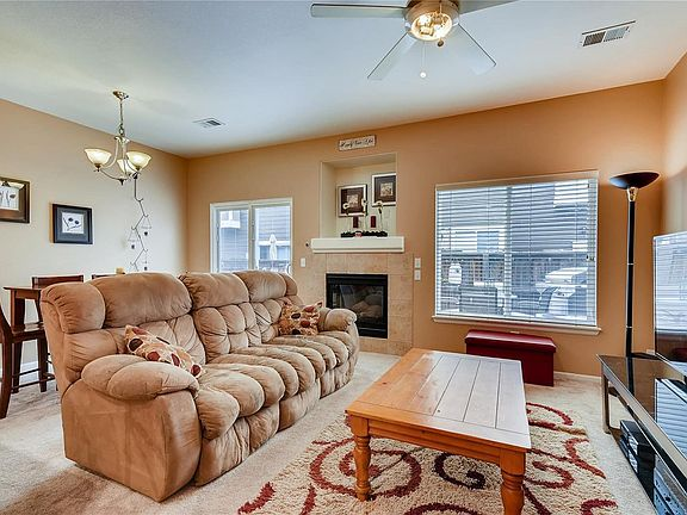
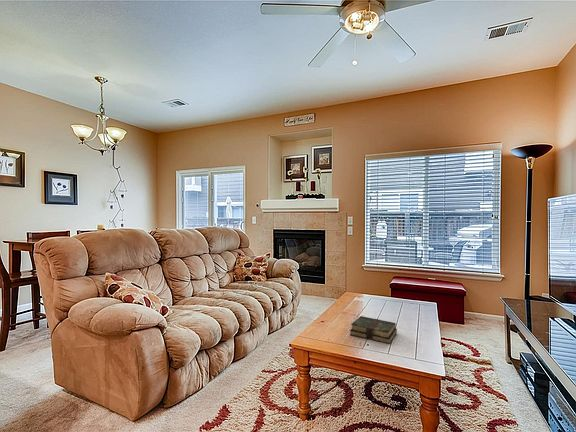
+ book [349,315,398,345]
